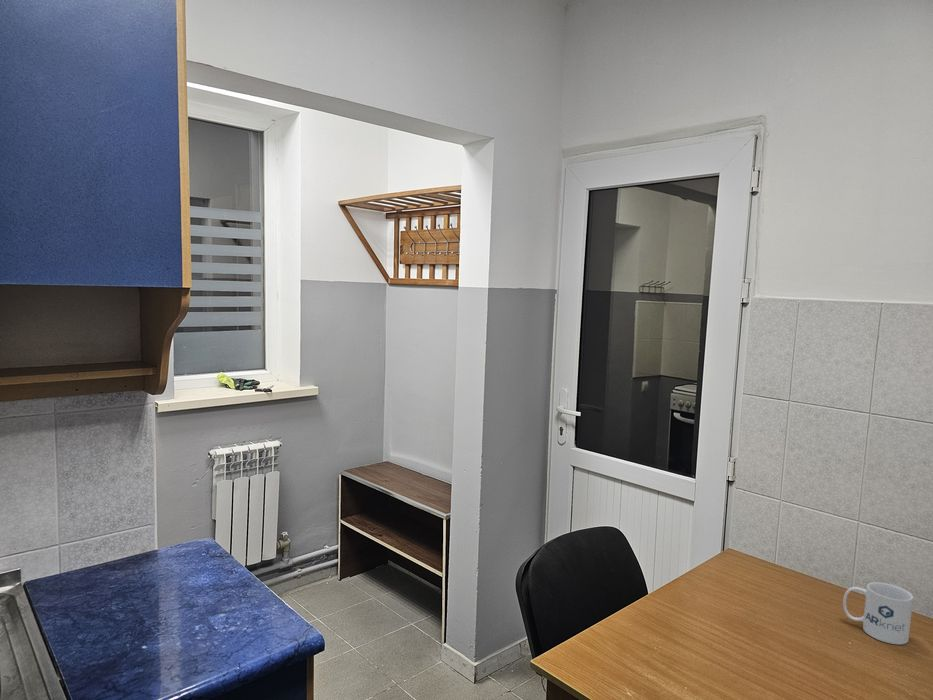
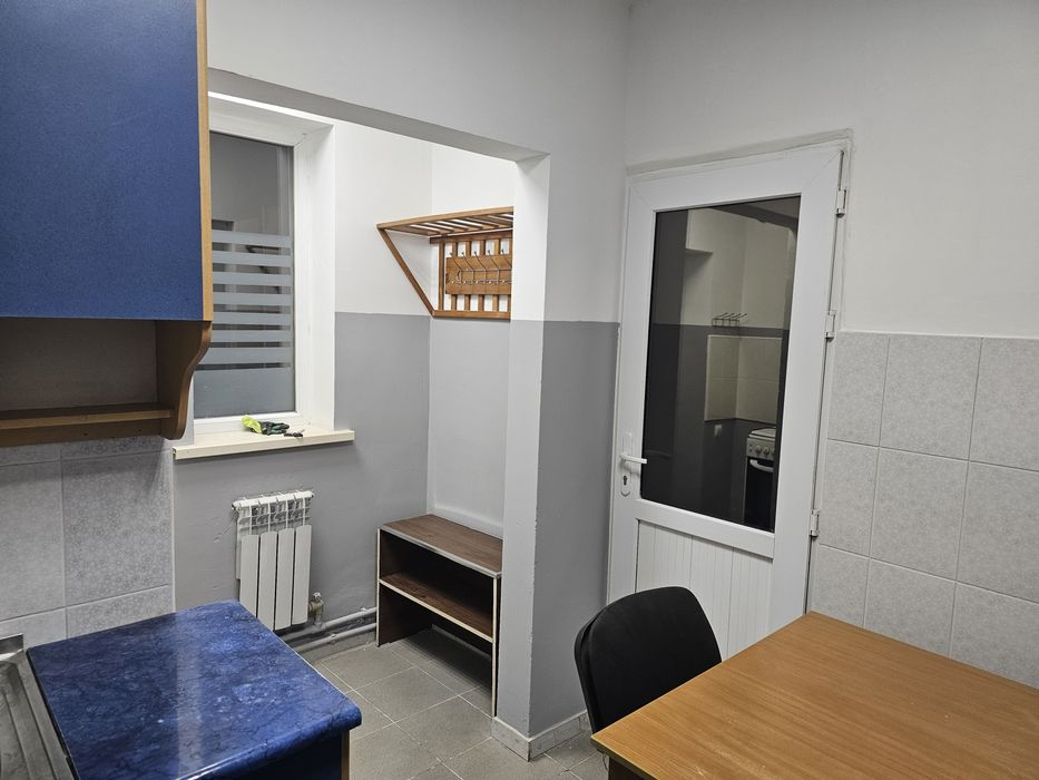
- mug [842,581,914,646]
